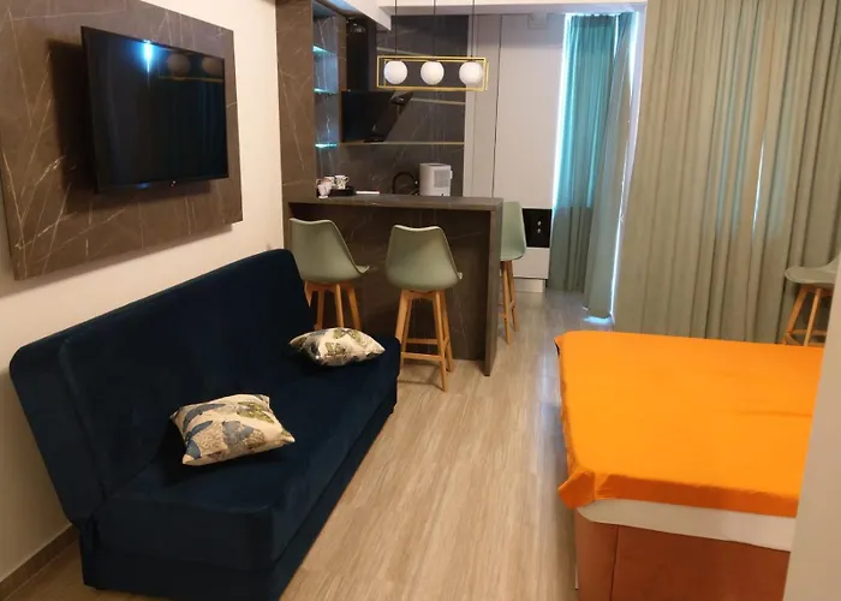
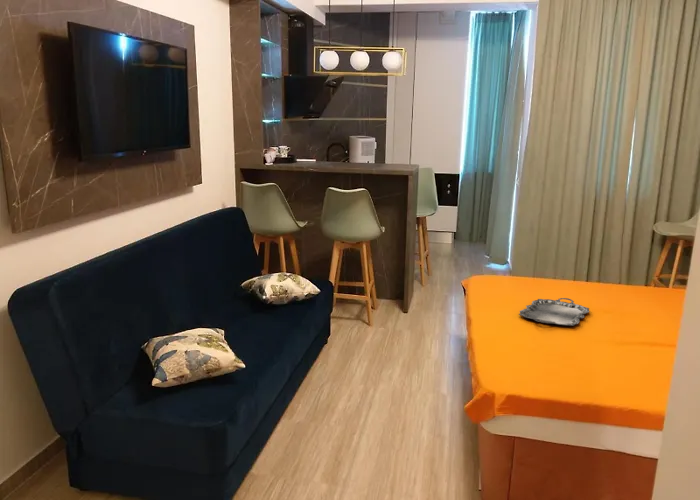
+ serving tray [518,297,590,327]
